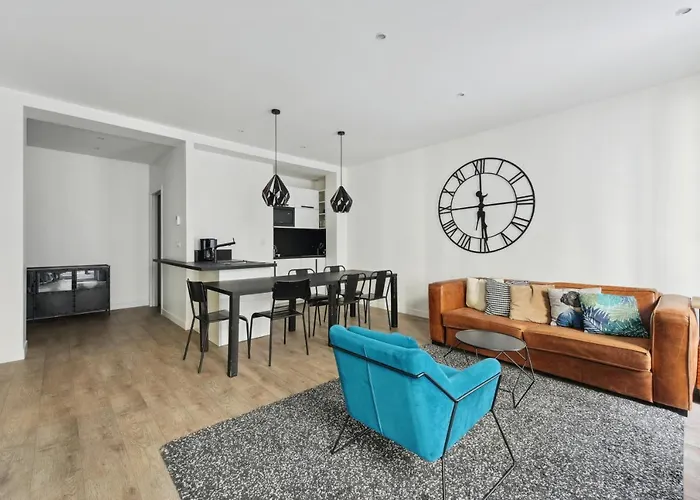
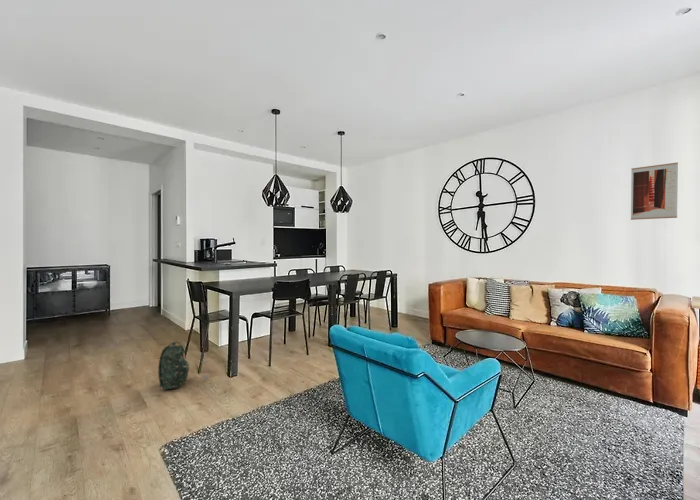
+ backpack [157,340,210,391]
+ wall art [630,162,679,221]
